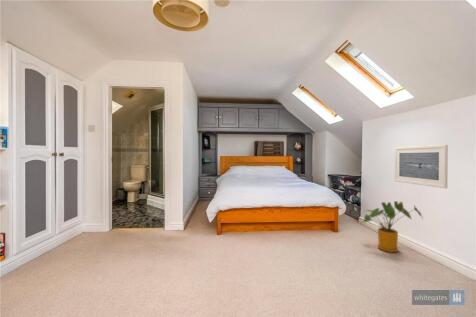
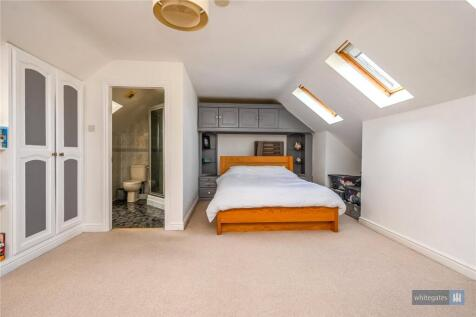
- house plant [362,200,424,253]
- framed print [393,144,449,189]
